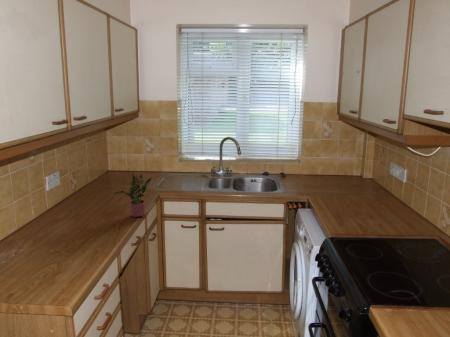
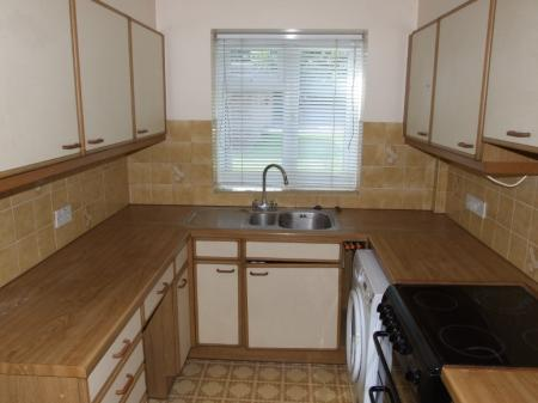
- potted plant [113,174,152,218]
